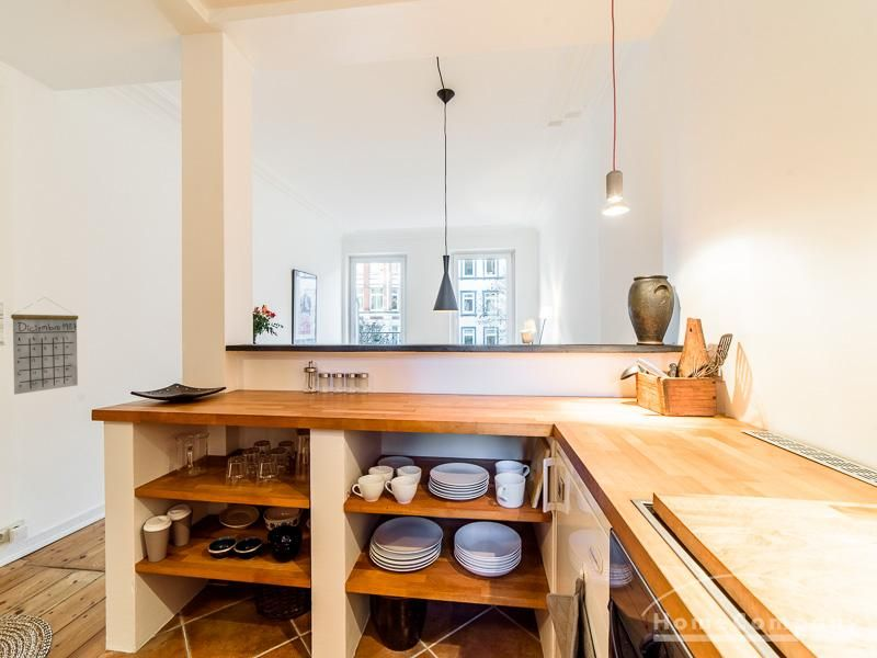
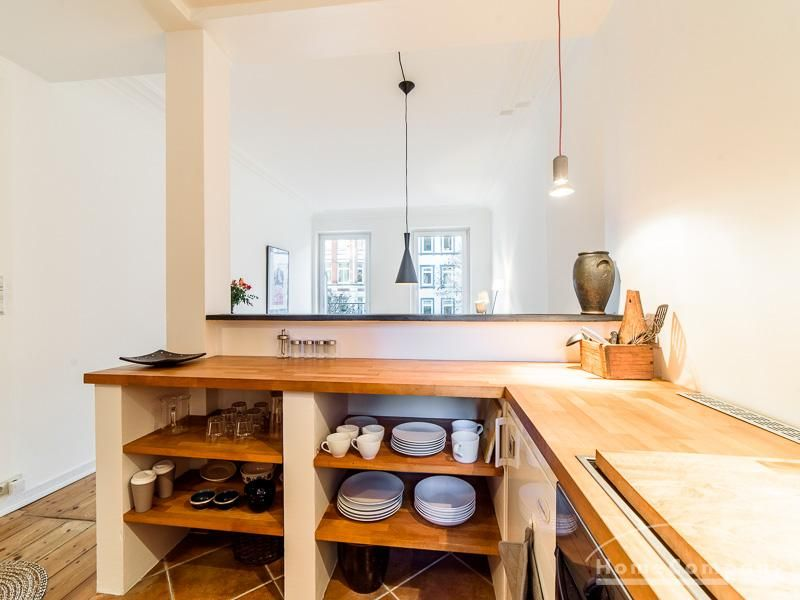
- calendar [10,296,80,396]
